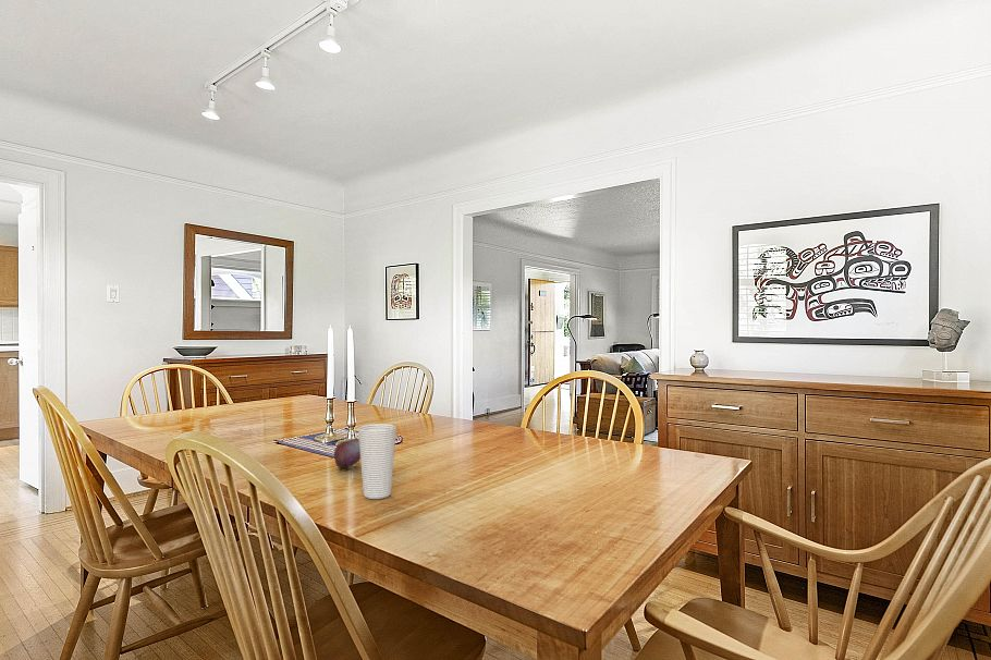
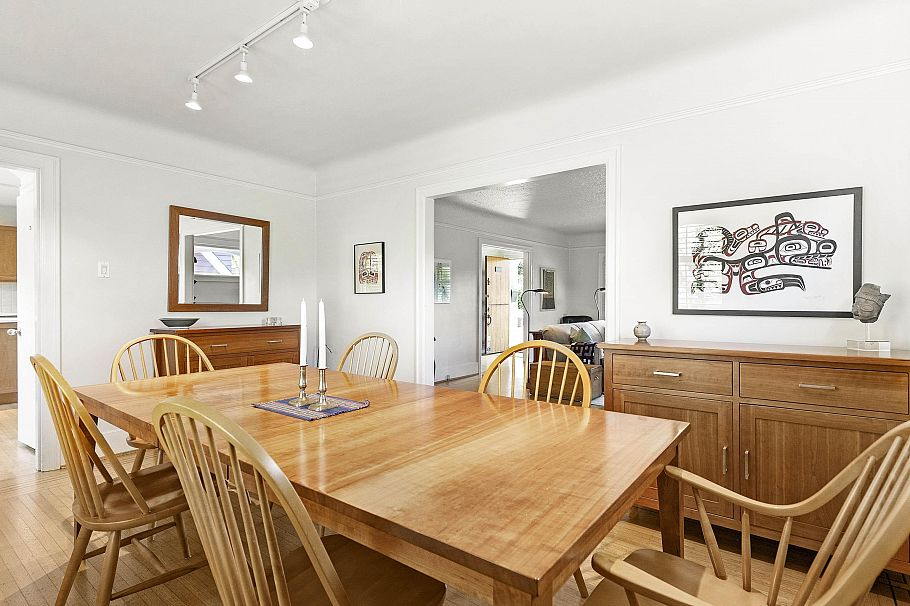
- apple [333,438,360,469]
- cup [357,423,397,500]
